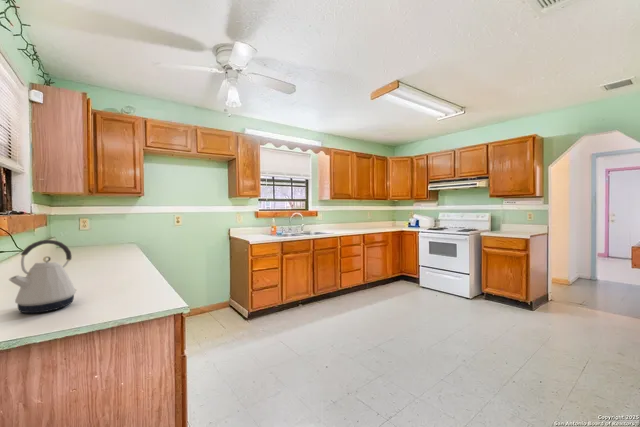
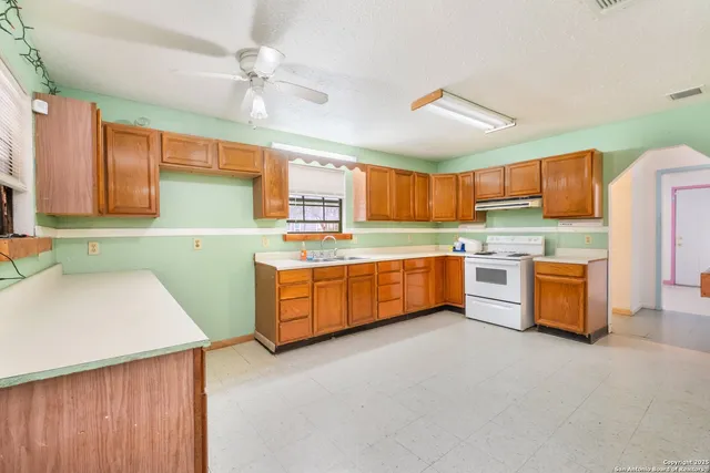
- kettle [8,239,77,314]
